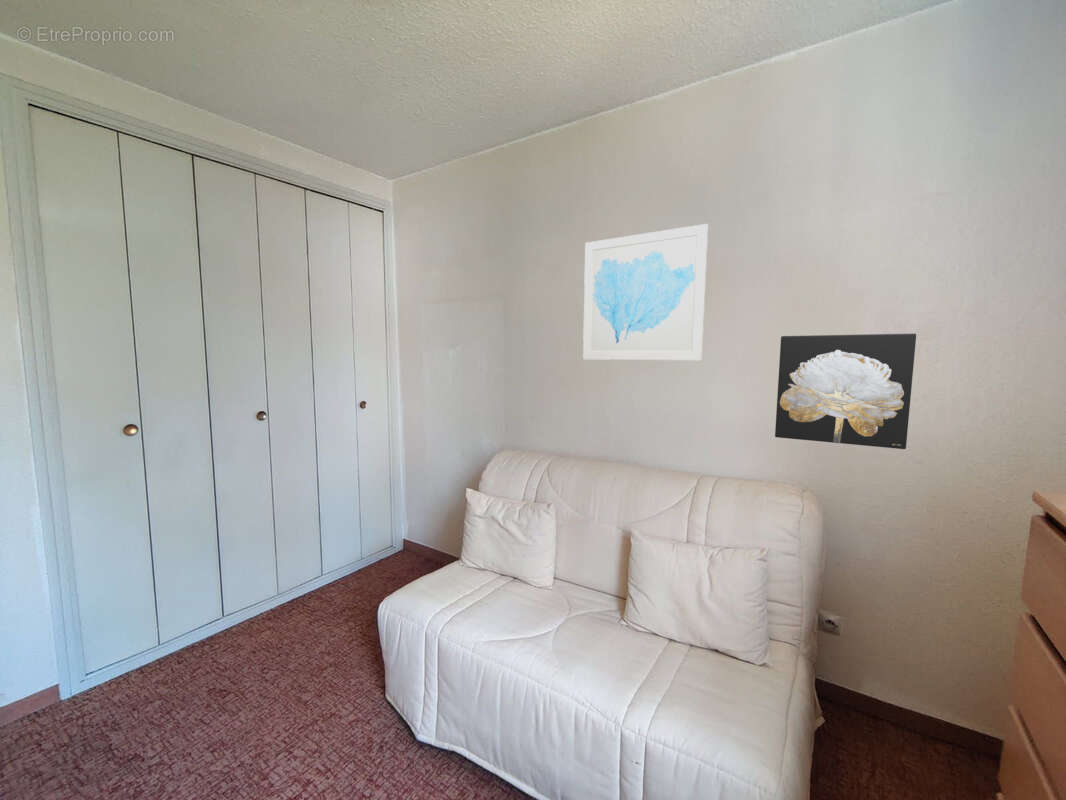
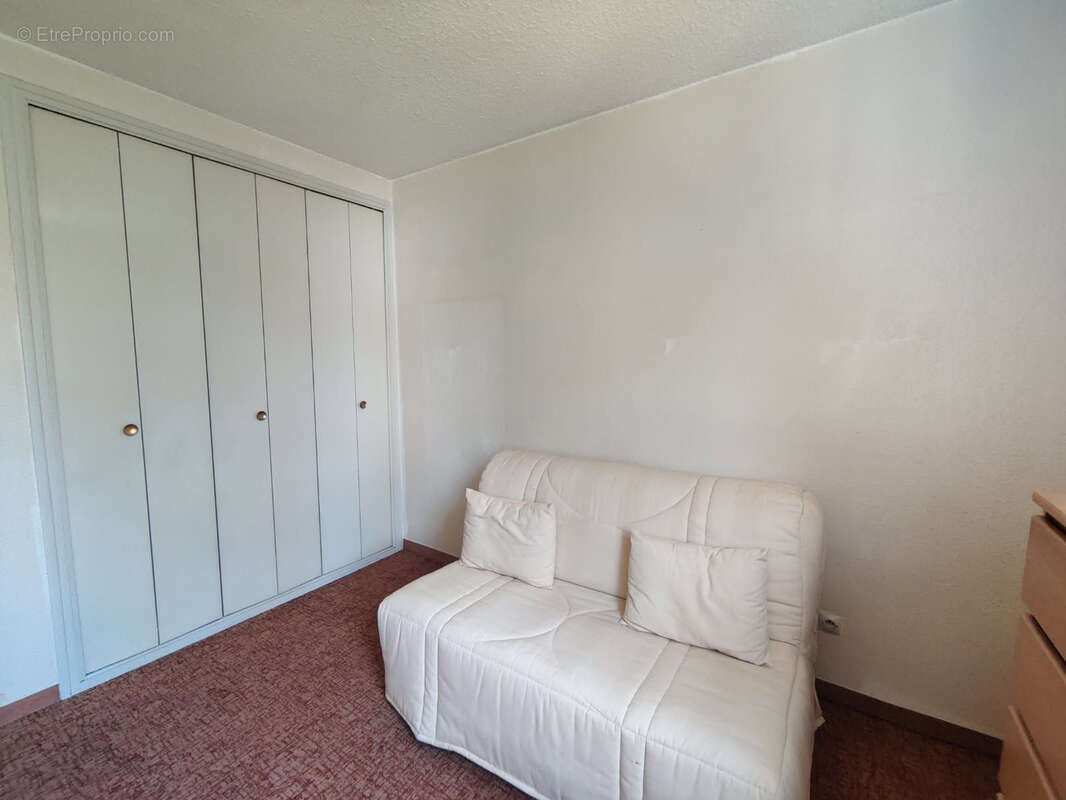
- wall art [774,333,917,450]
- wall art [582,223,709,361]
